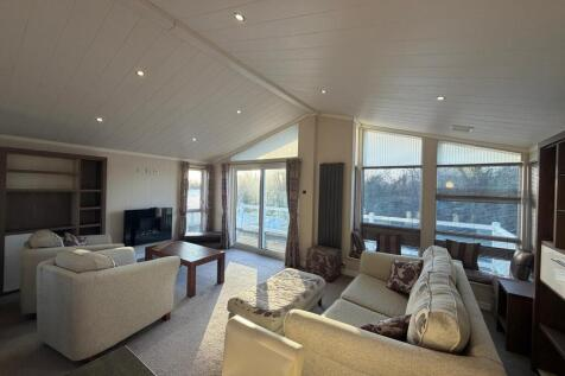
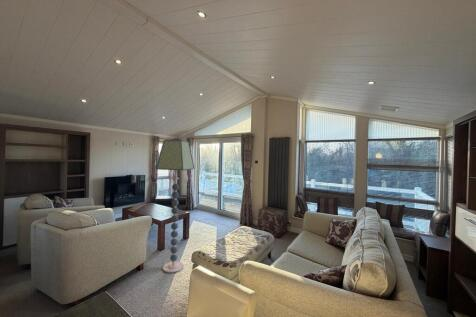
+ floor lamp [155,139,195,274]
